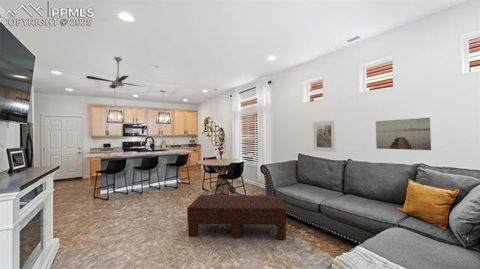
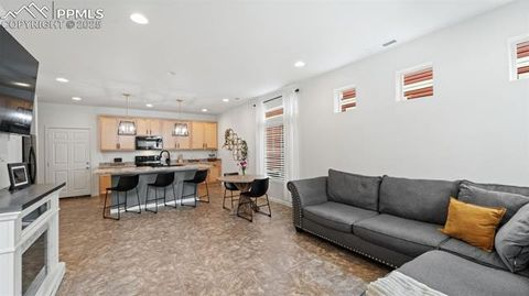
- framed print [312,119,337,153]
- ceiling fan [85,56,145,89]
- coffee table [186,194,287,240]
- wall art [375,117,432,151]
